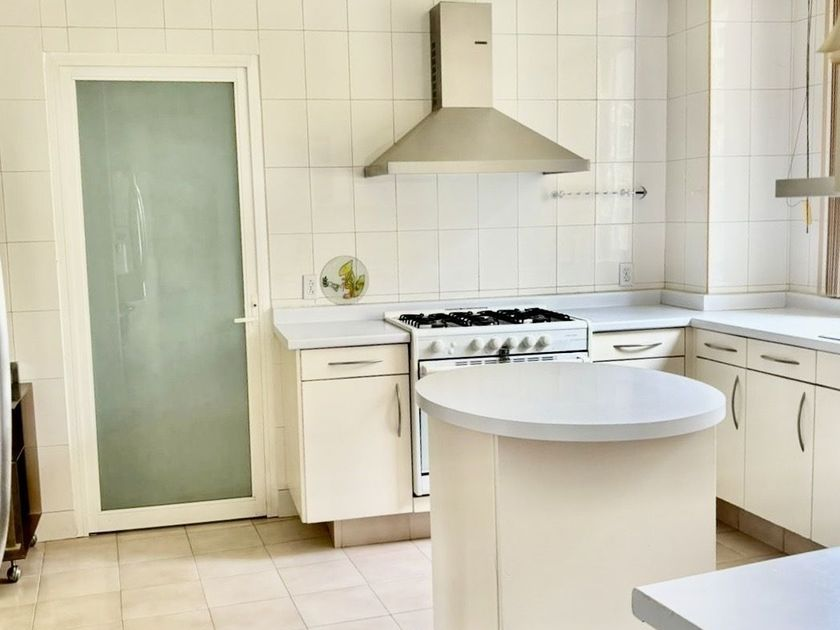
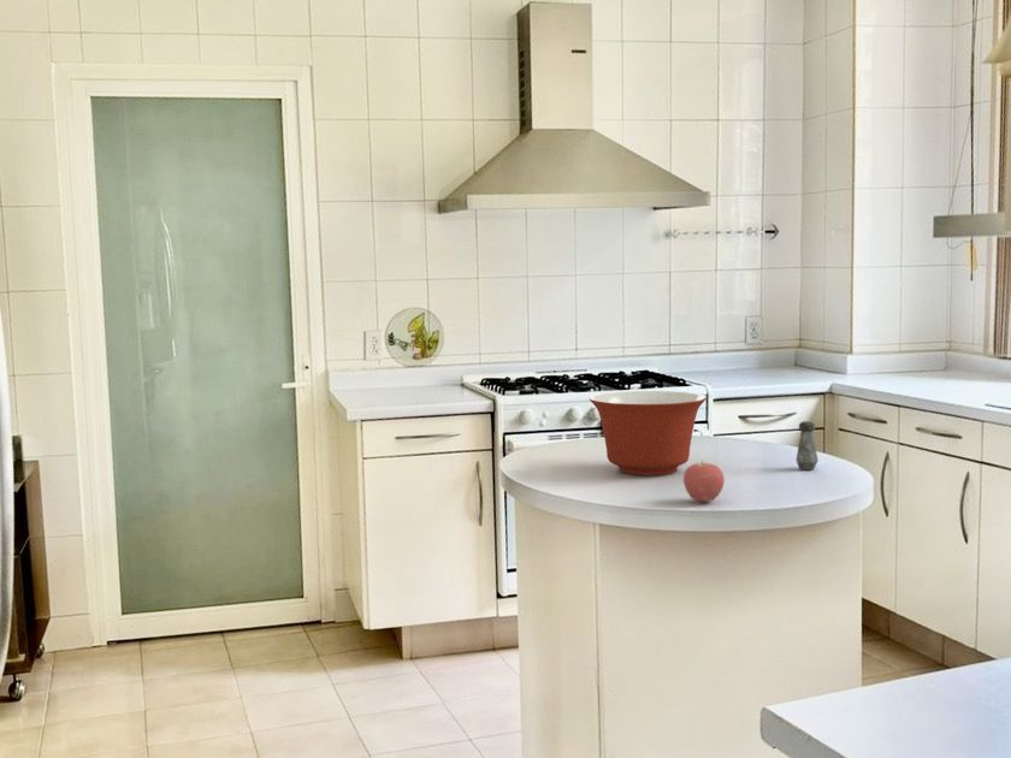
+ mixing bowl [589,390,708,476]
+ apple [682,458,726,503]
+ salt shaker [796,420,820,470]
